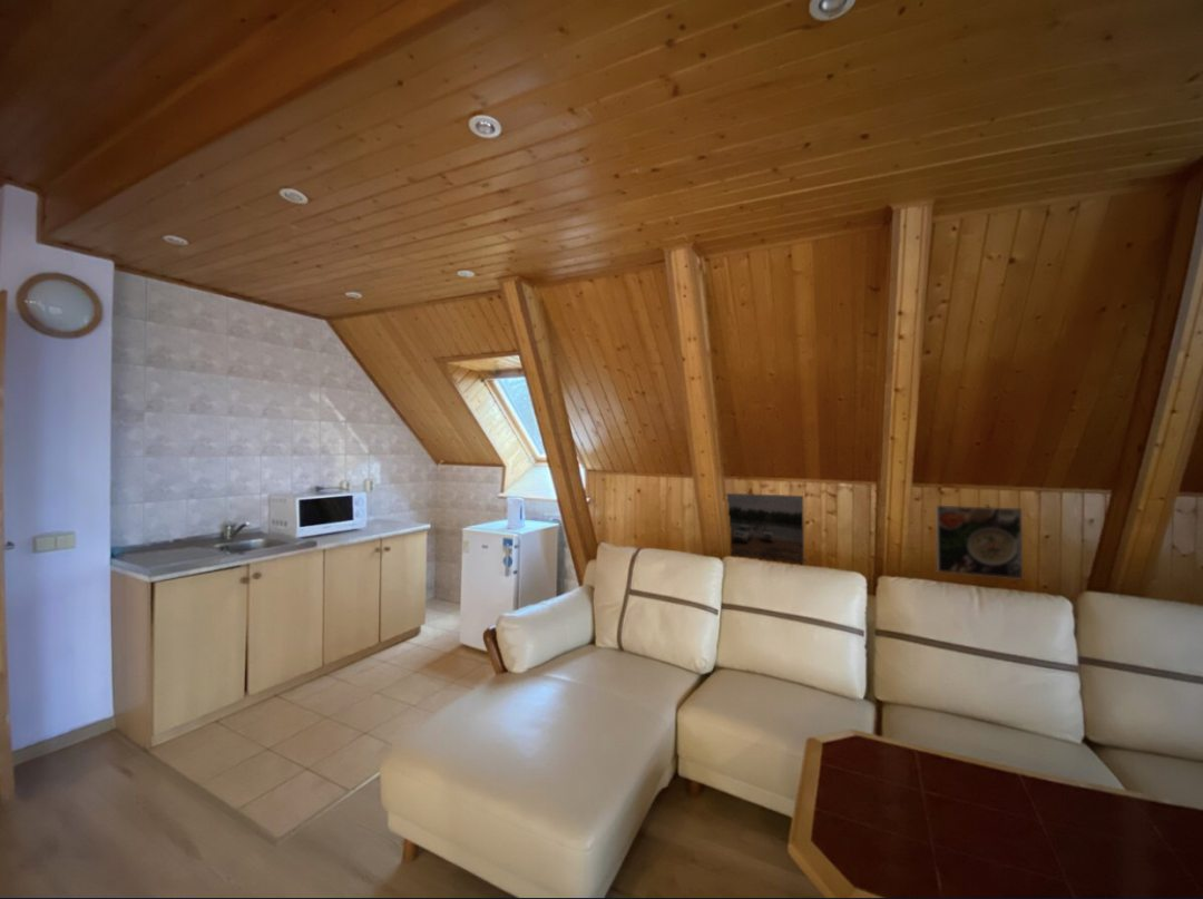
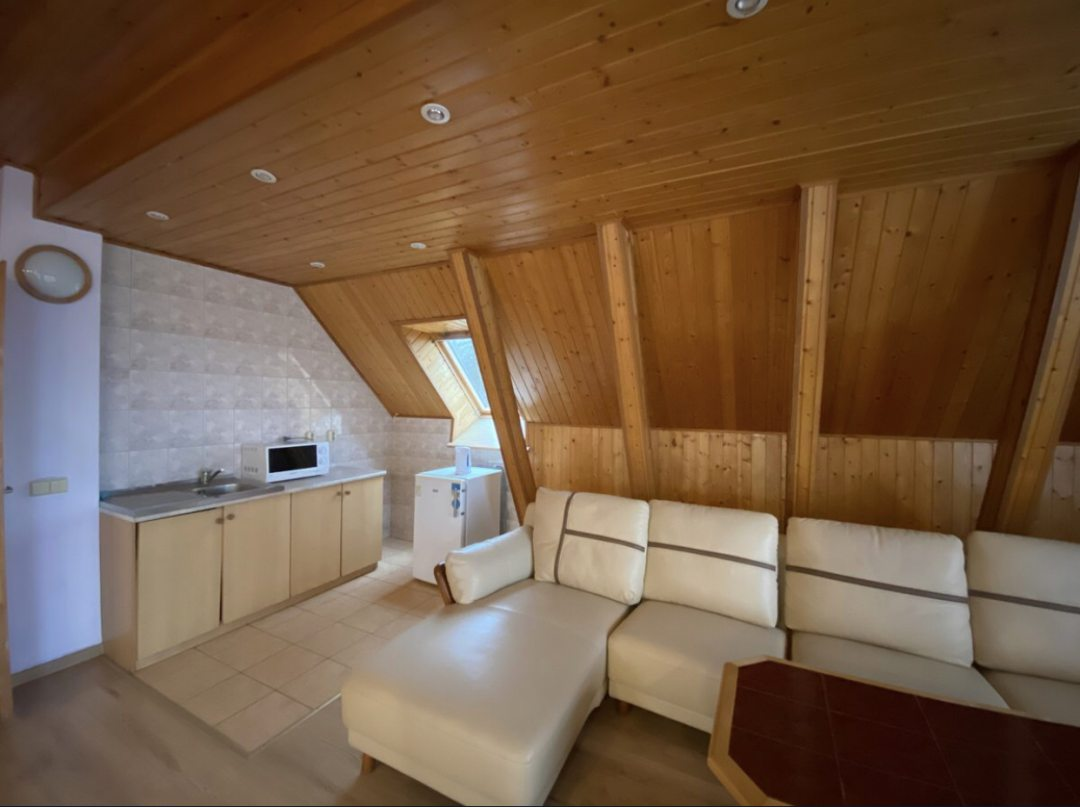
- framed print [725,492,805,566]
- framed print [936,505,1024,580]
